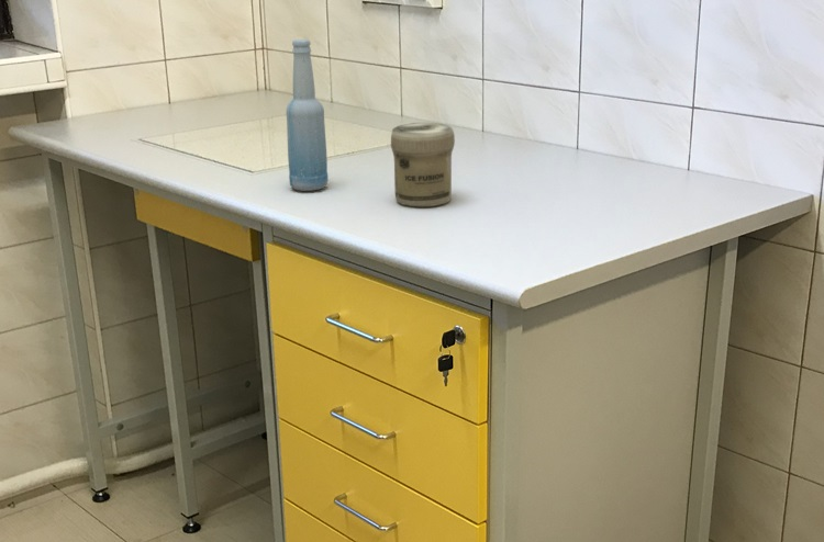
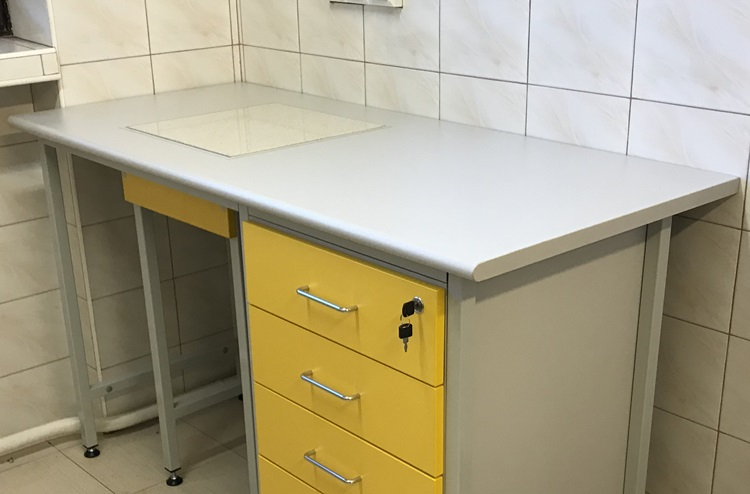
- bottle [286,38,330,192]
- jar [390,122,456,207]
